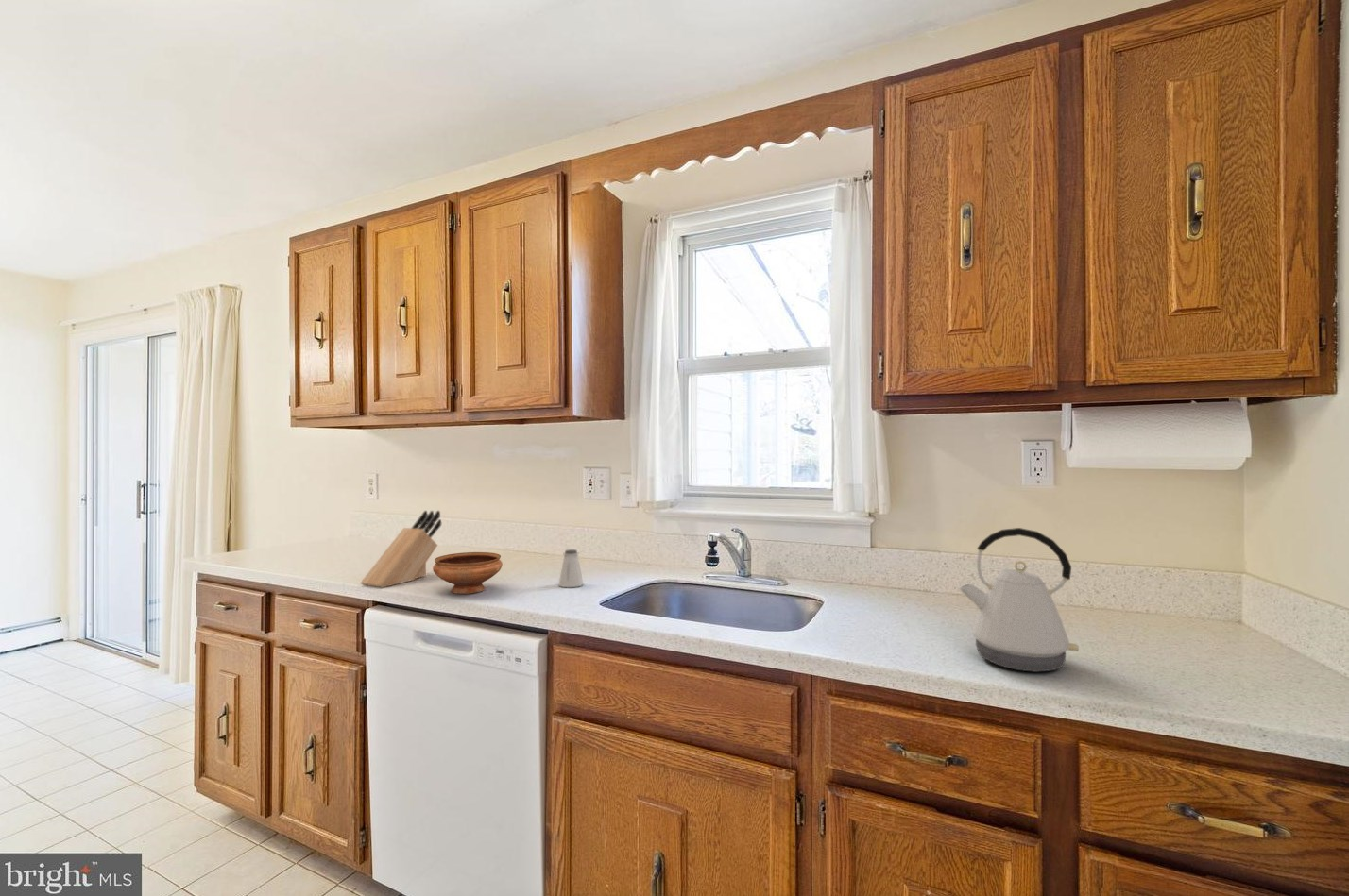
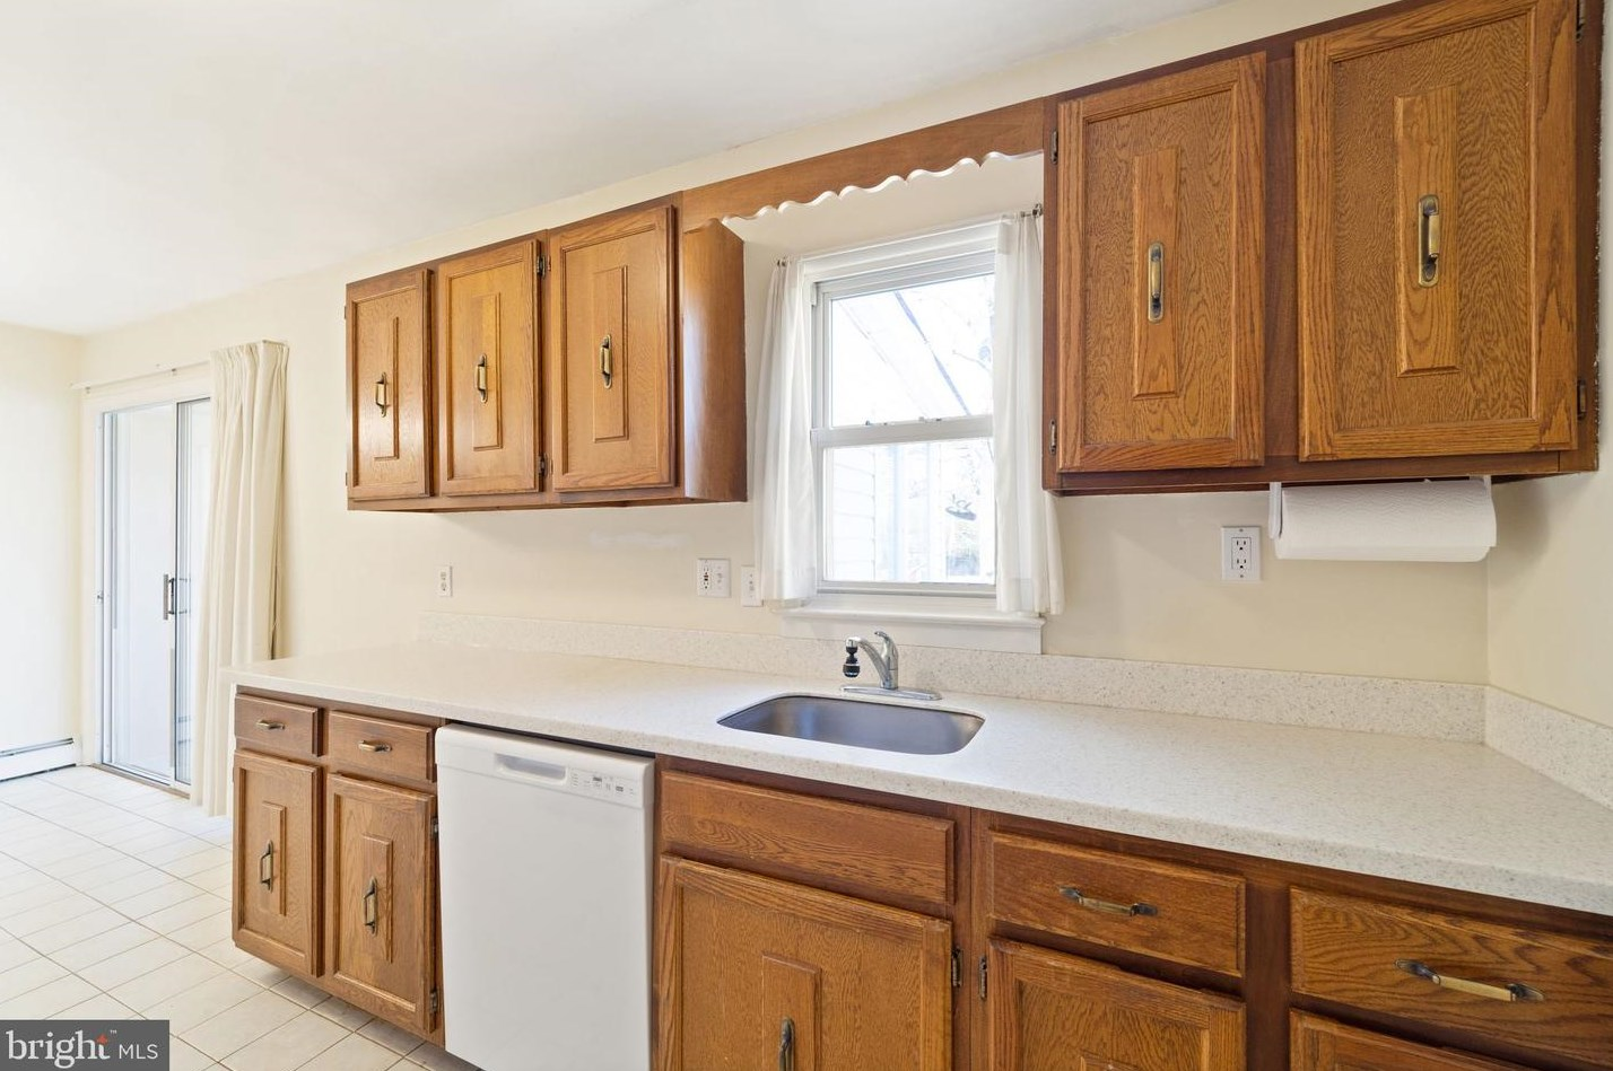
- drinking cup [432,551,504,595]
- kettle [958,527,1080,673]
- knife block [359,510,442,588]
- saltshaker [557,549,584,588]
